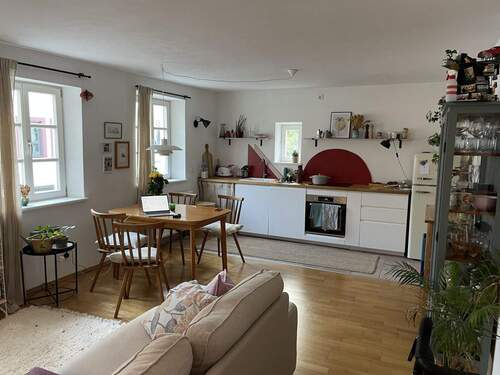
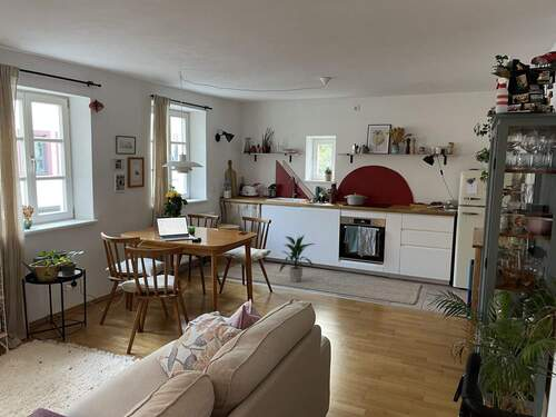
+ indoor plant [278,234,317,282]
